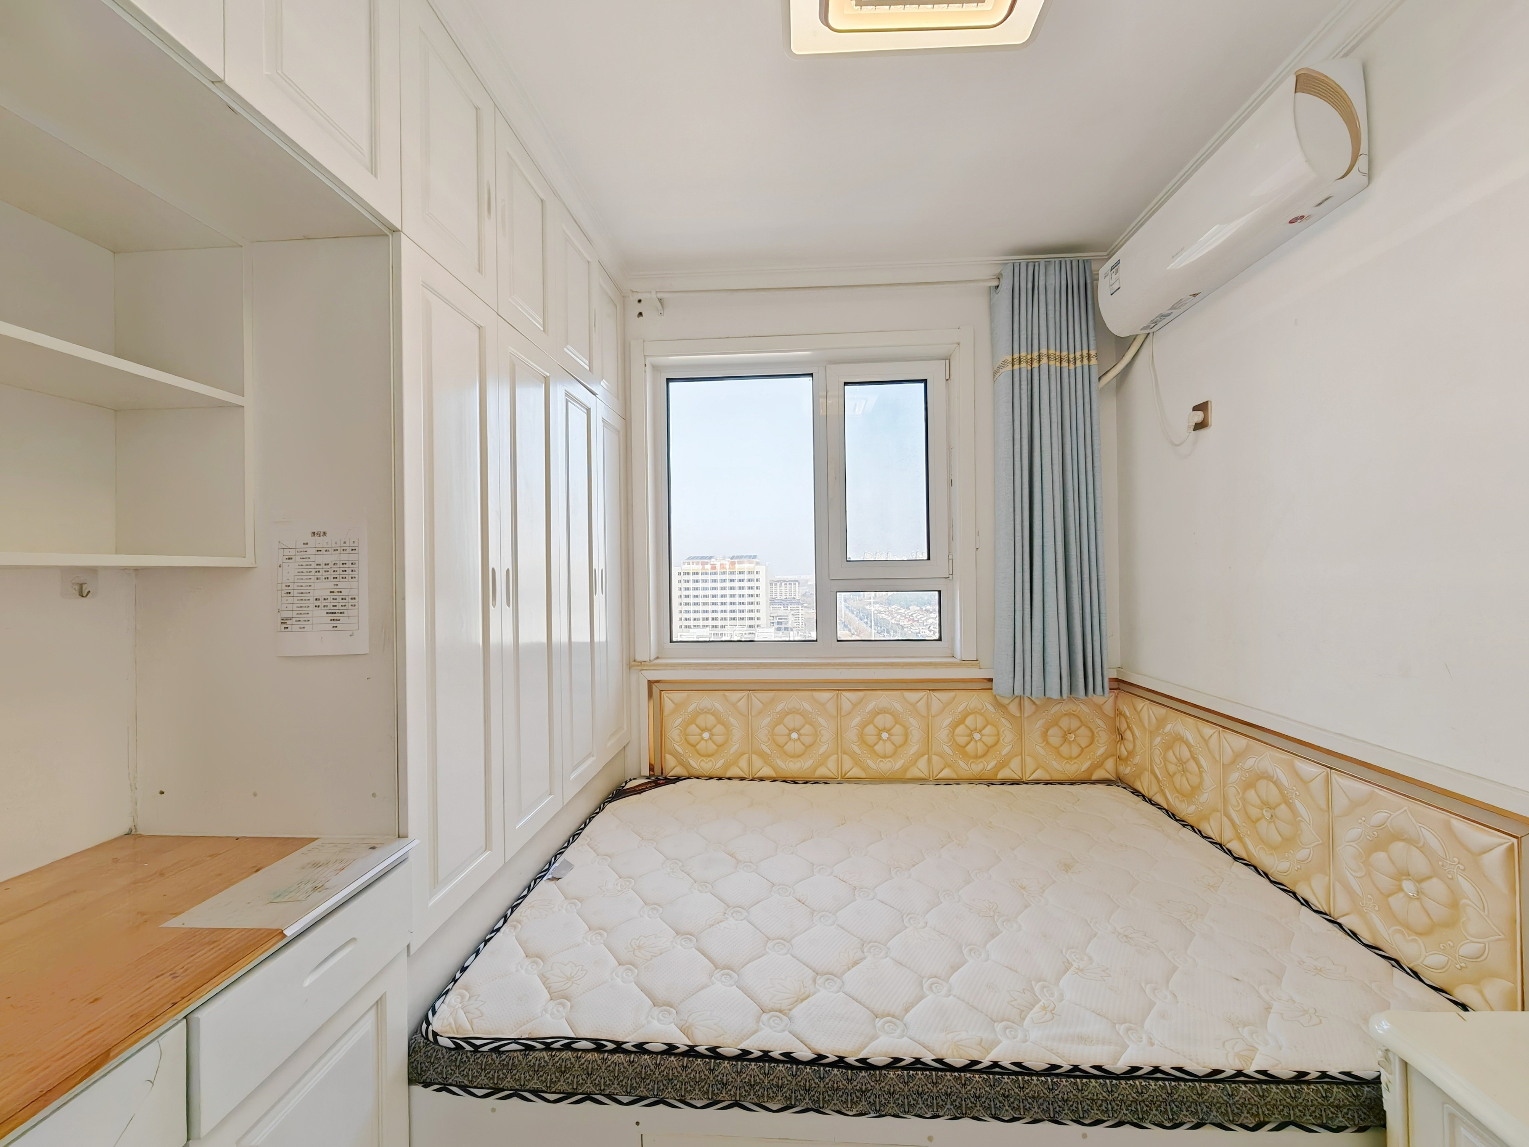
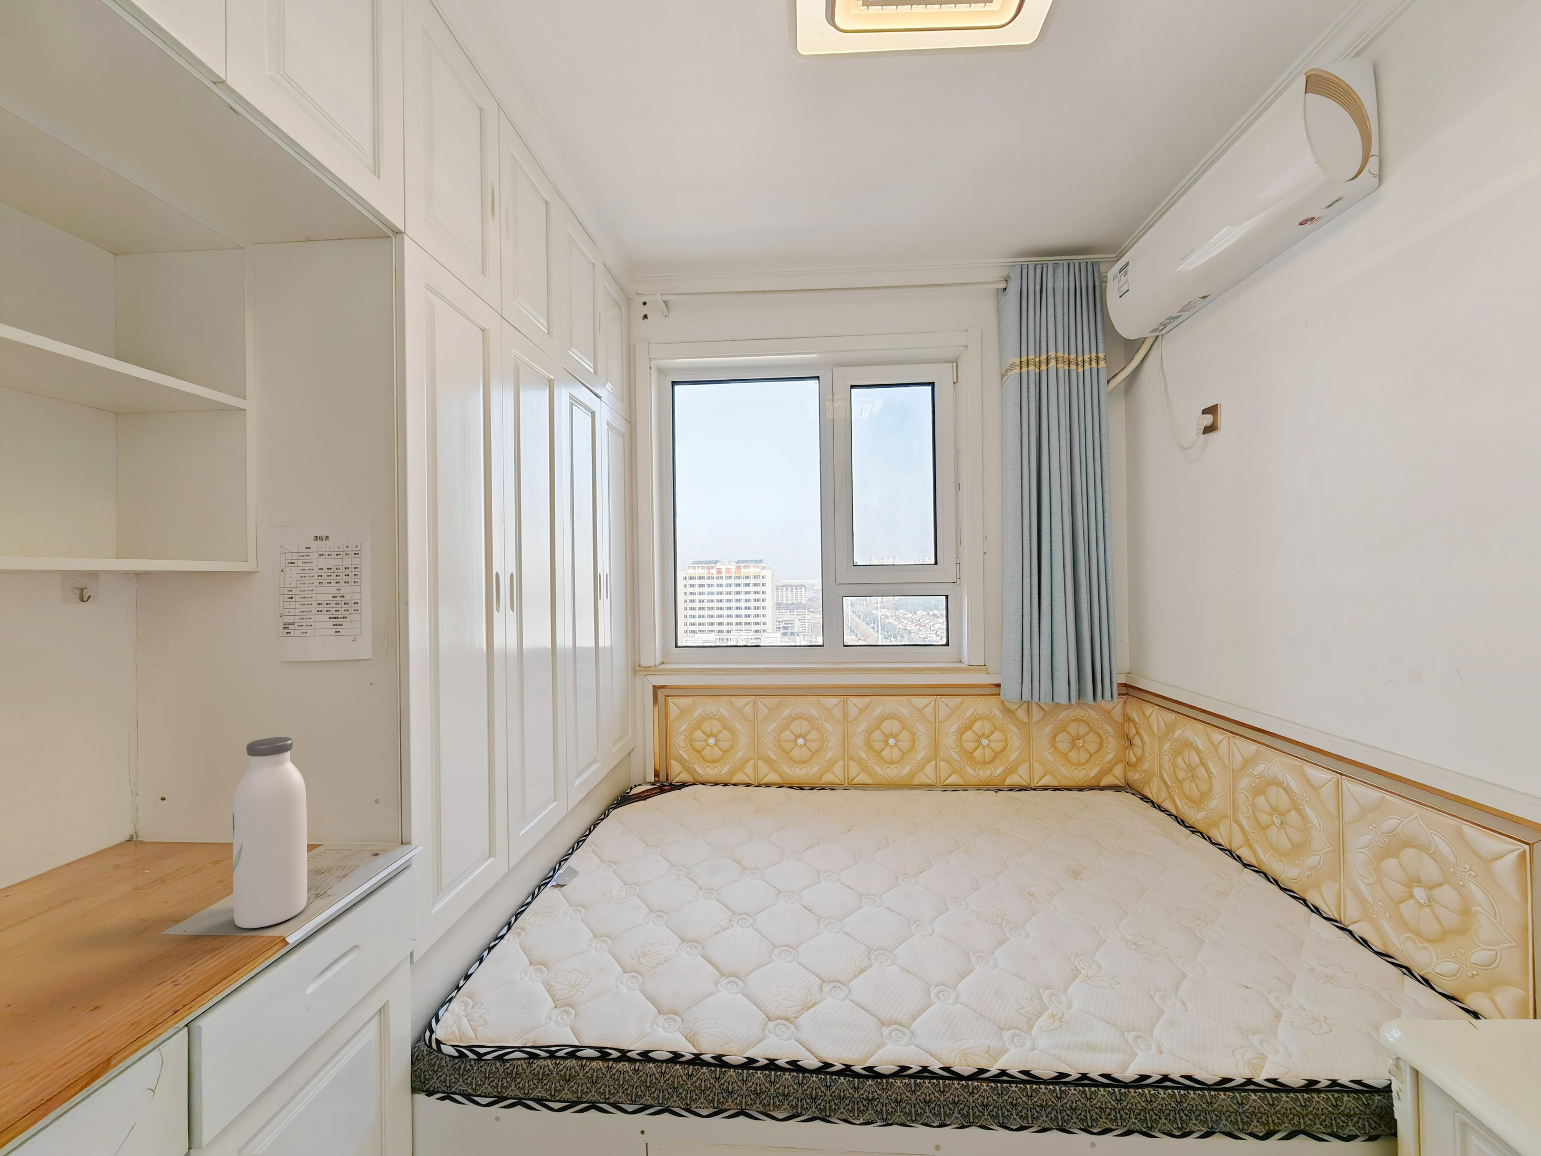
+ water bottle [232,736,307,929]
